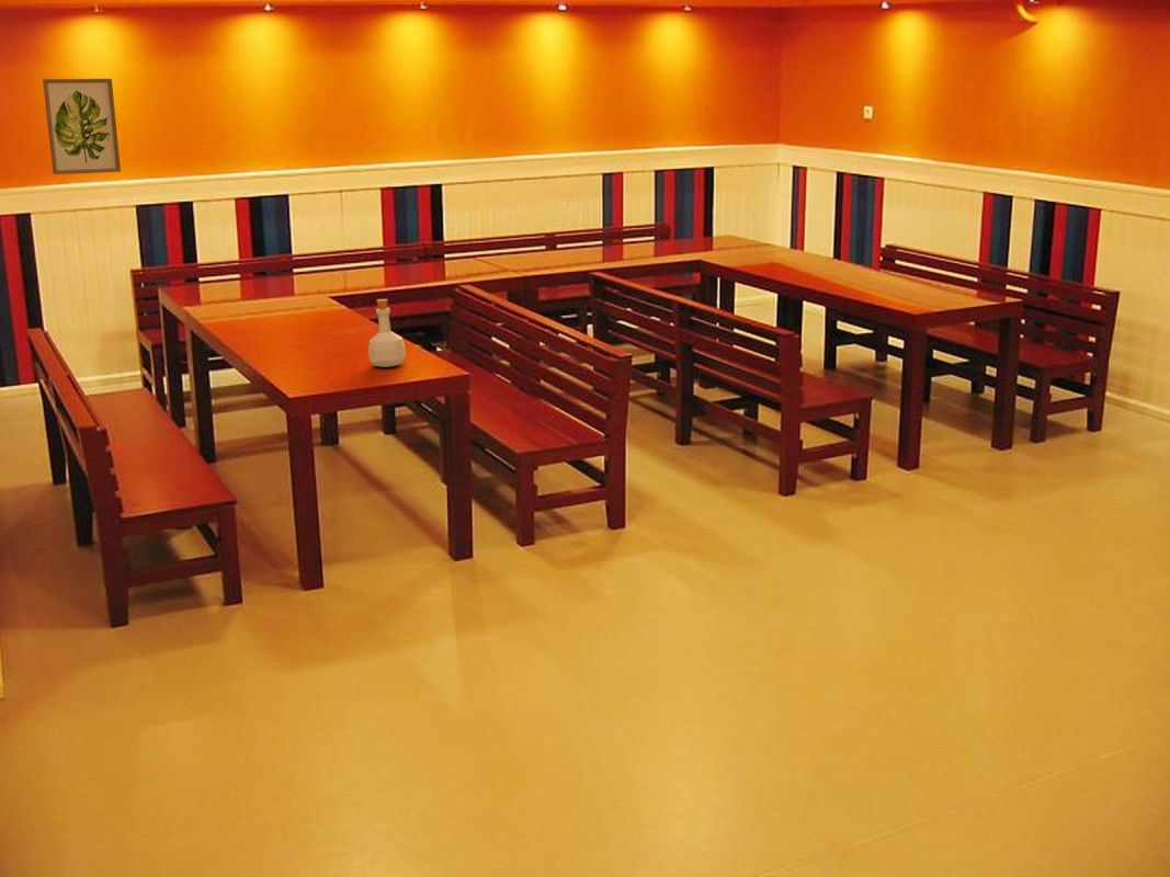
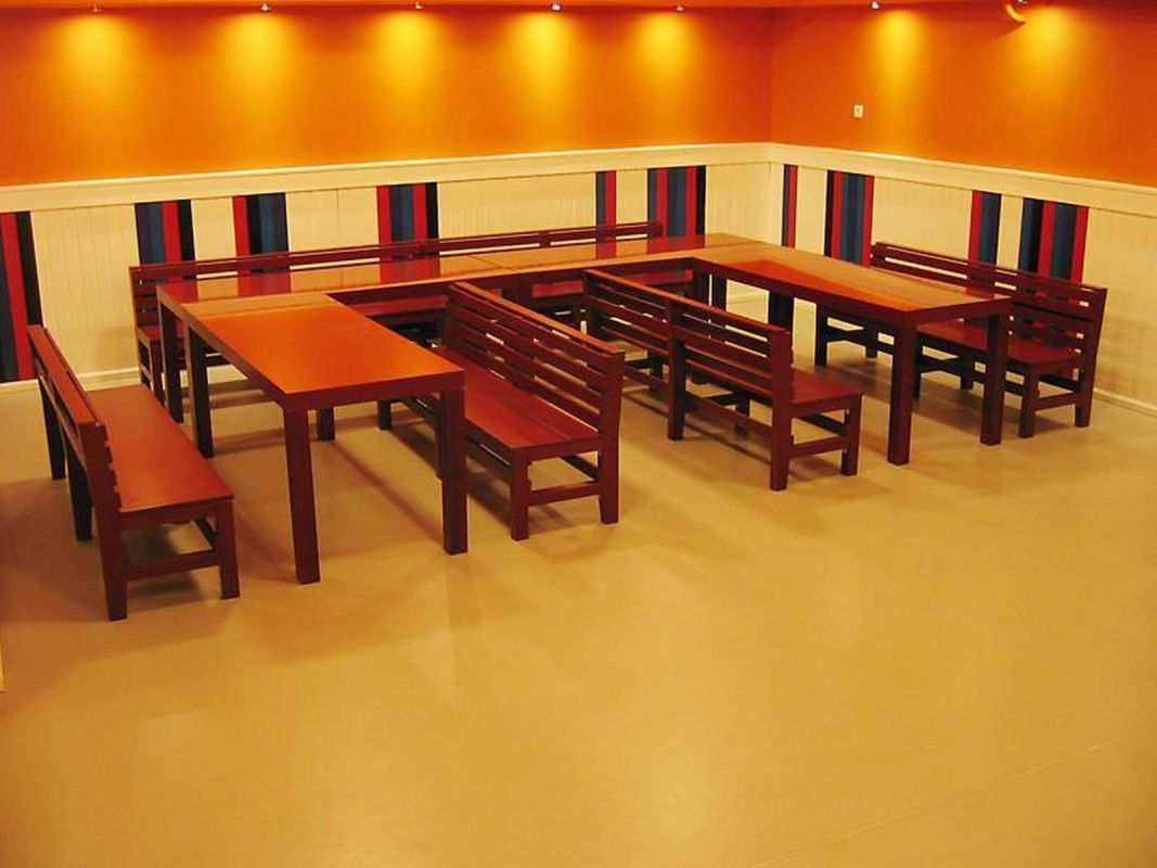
- wall art [42,78,122,175]
- bottle [367,298,407,368]
